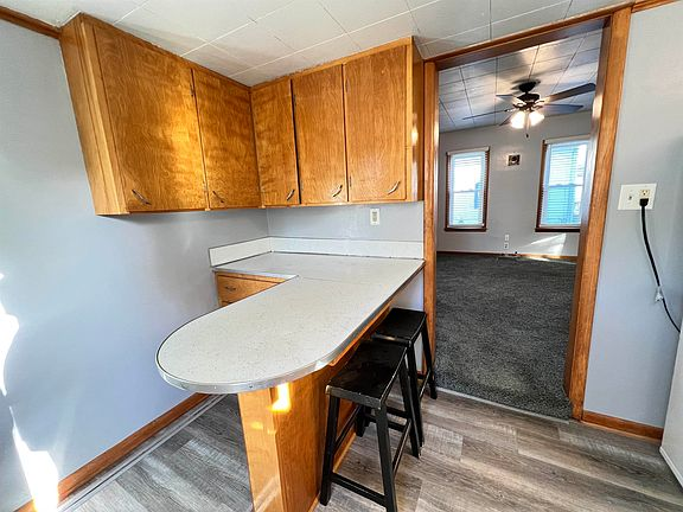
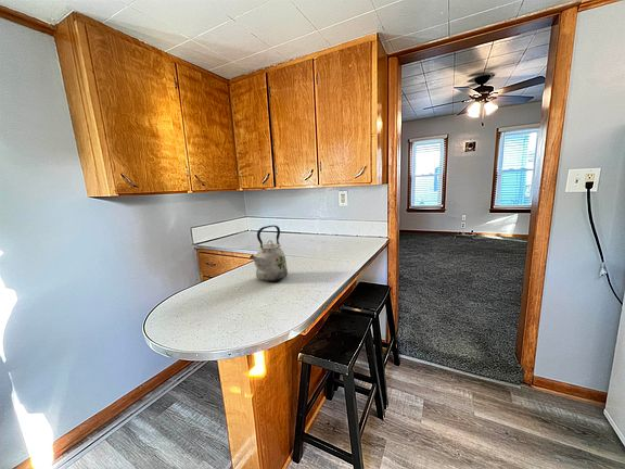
+ kettle [248,225,289,282]
